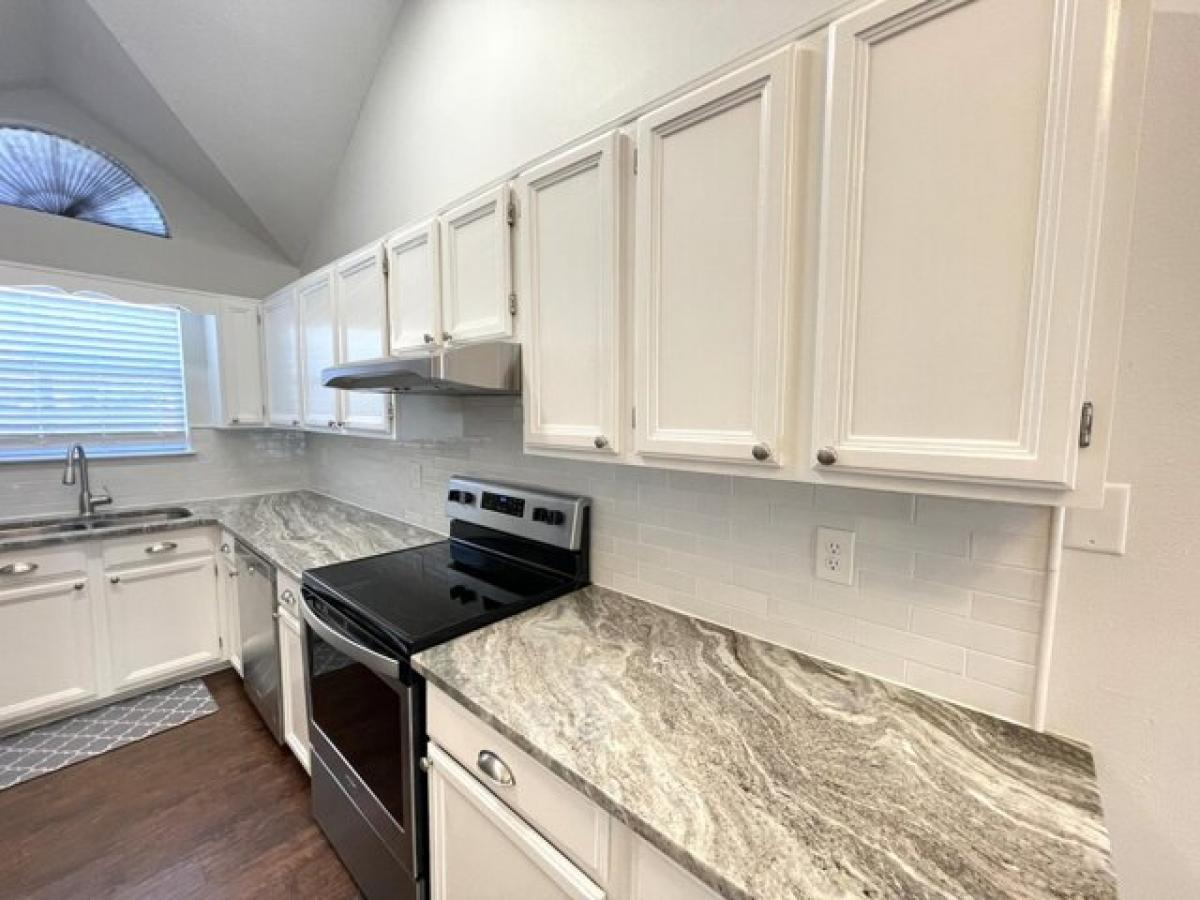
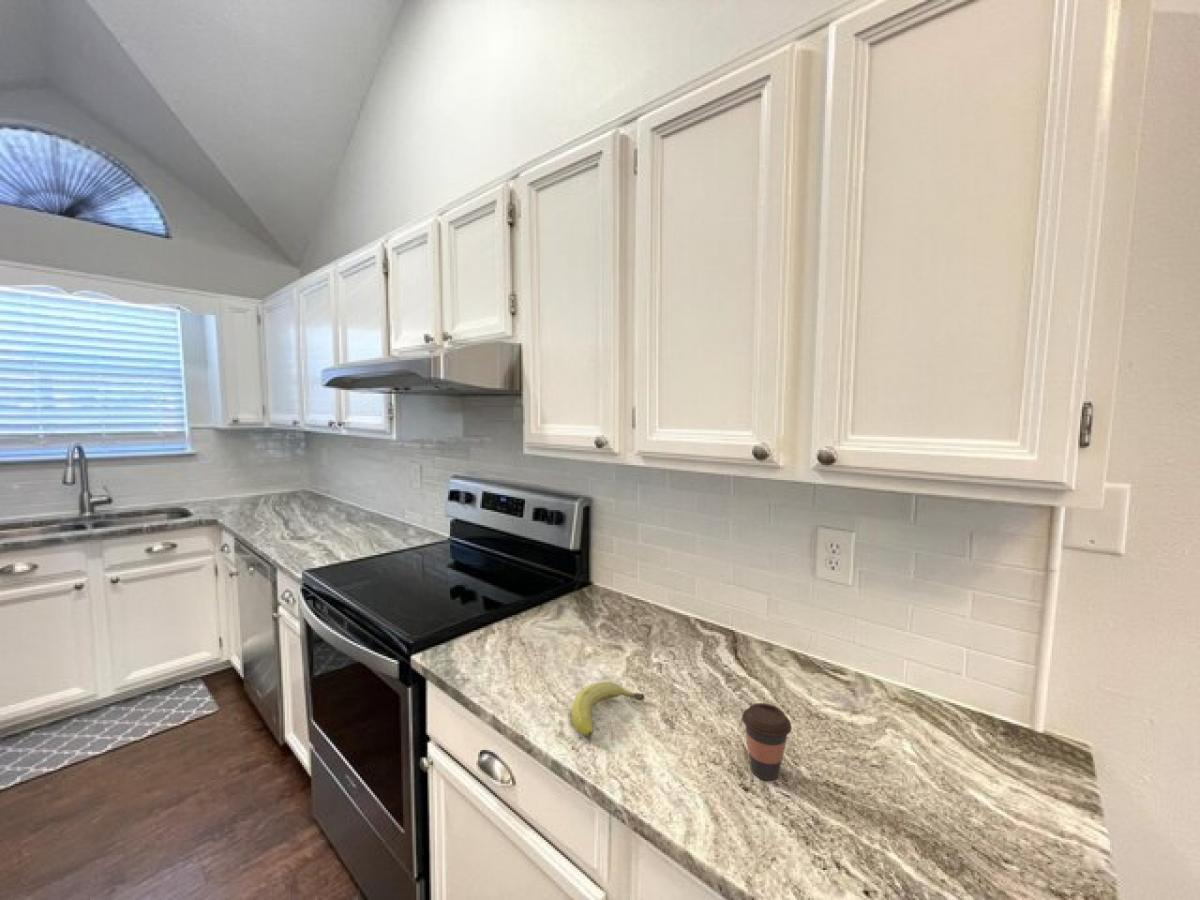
+ fruit [571,680,646,738]
+ coffee cup [741,702,793,781]
